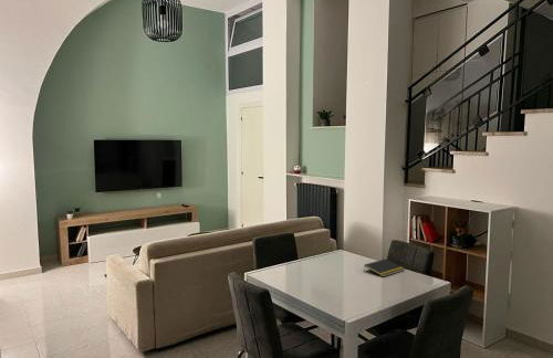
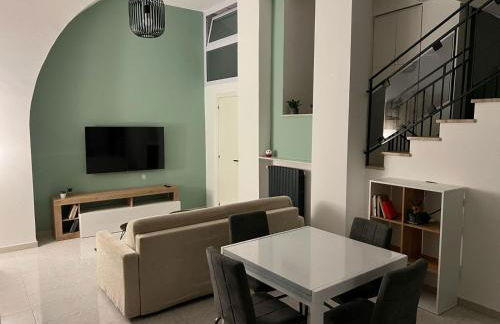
- notepad [363,257,405,277]
